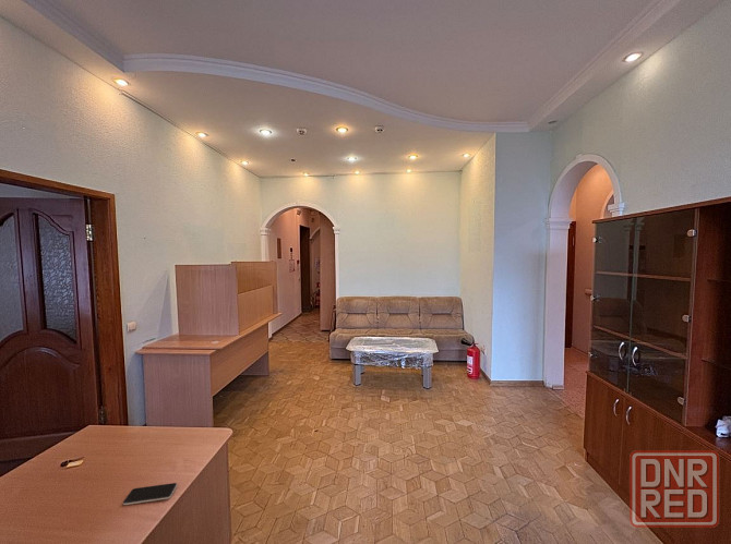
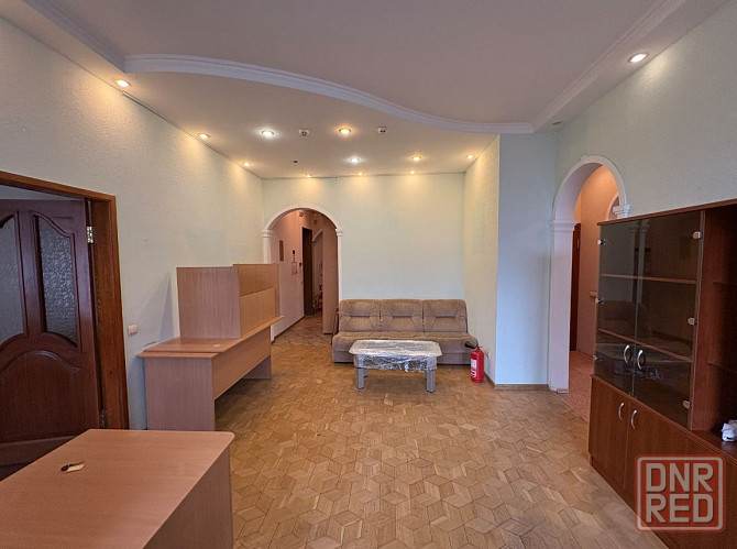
- smartphone [122,482,178,506]
